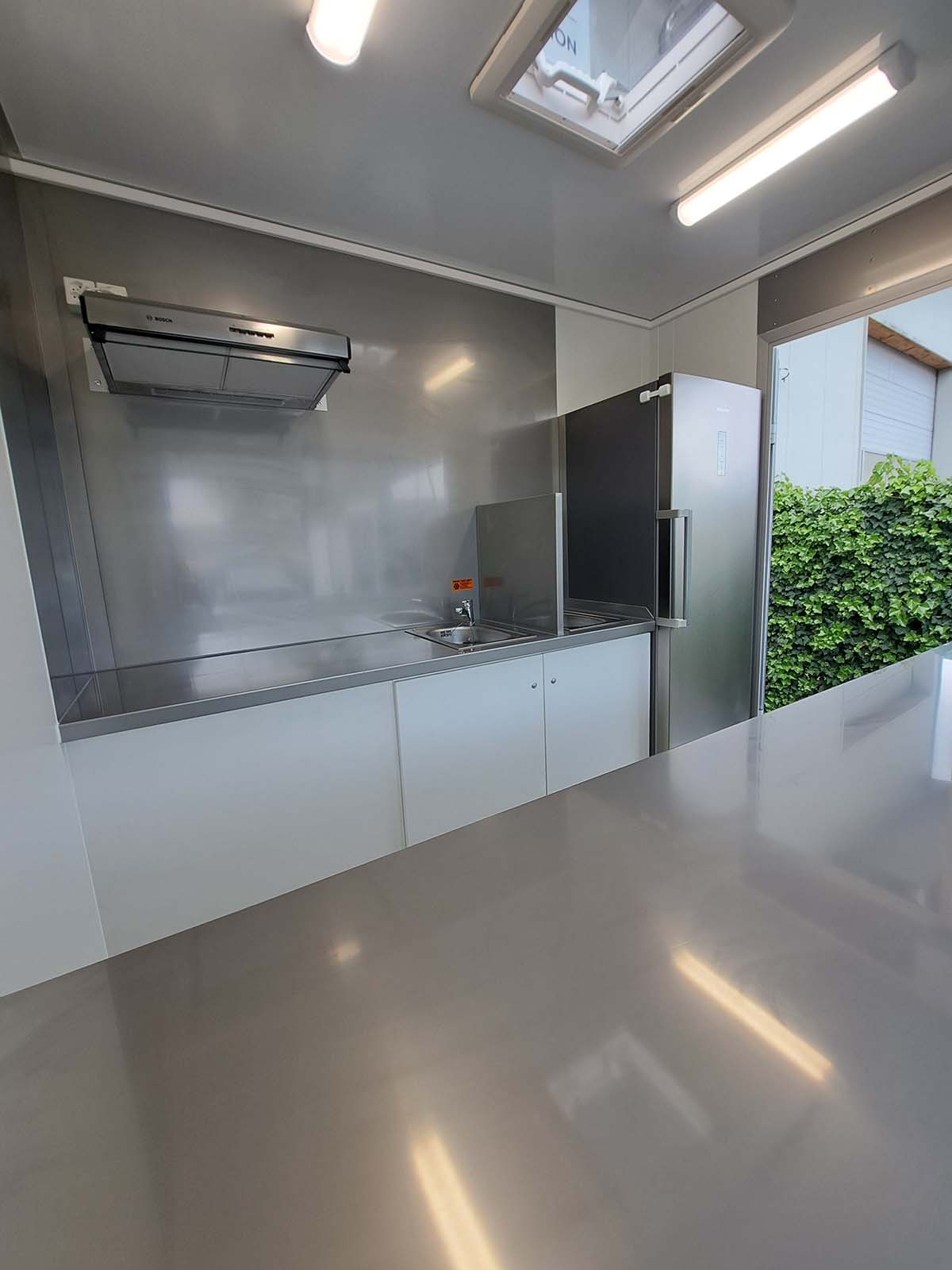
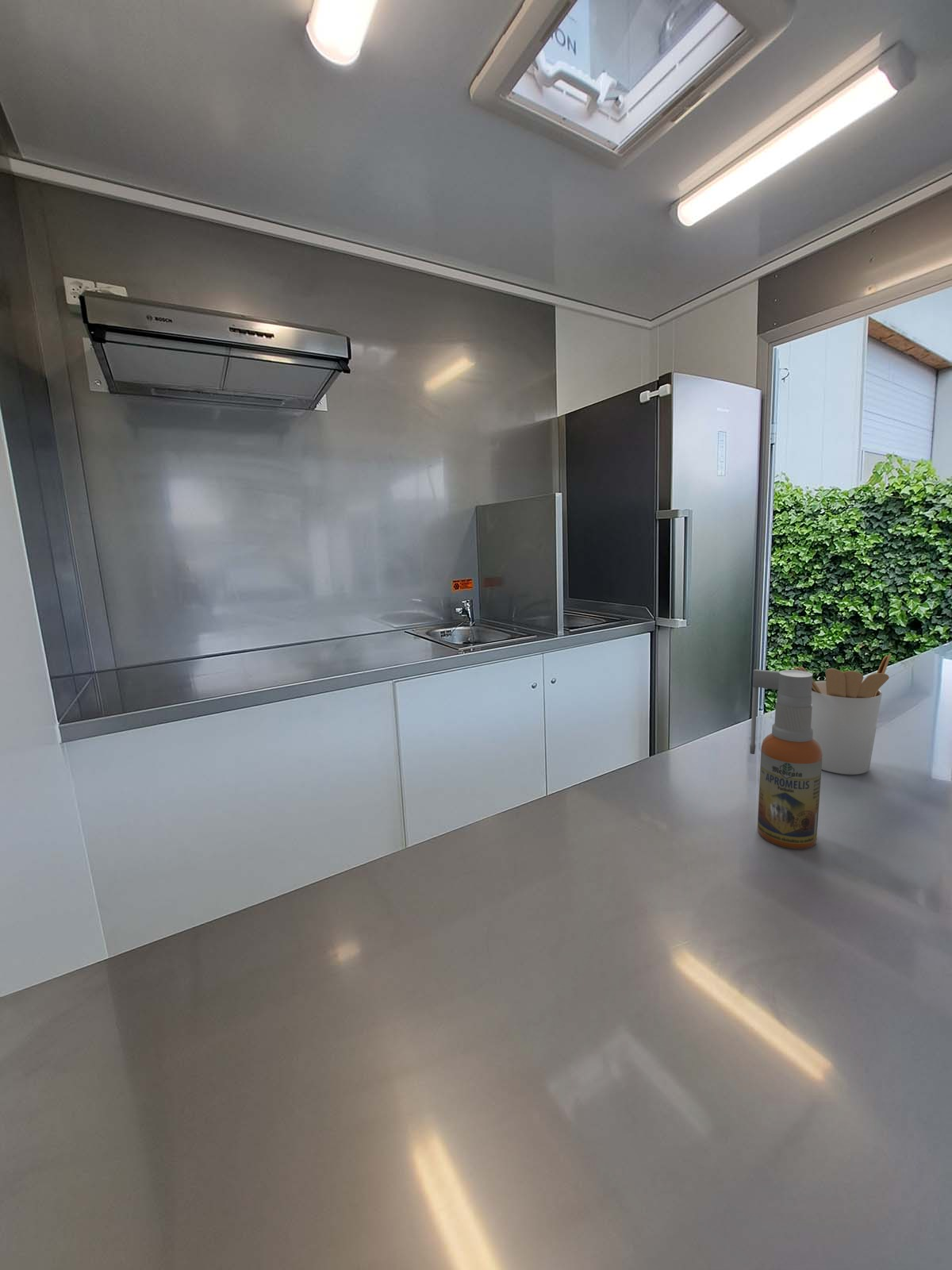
+ spray bottle [749,669,823,849]
+ utensil holder [793,652,892,775]
